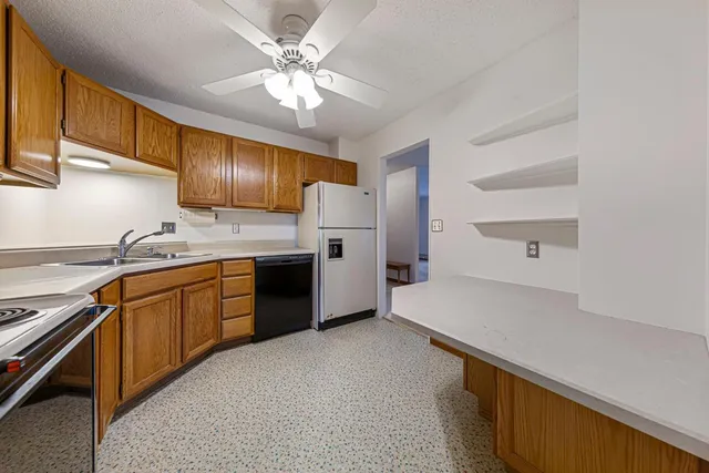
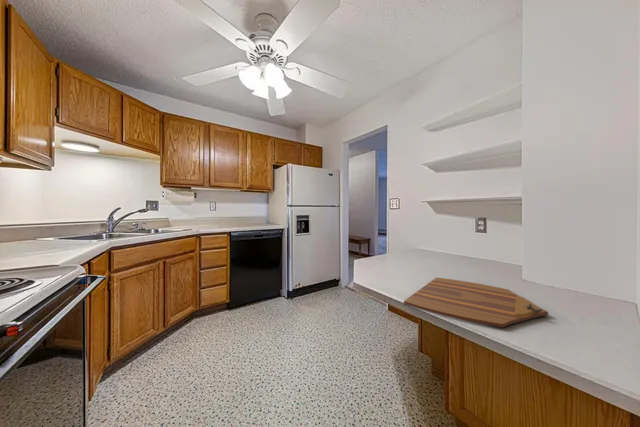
+ cutting board [403,277,549,328]
